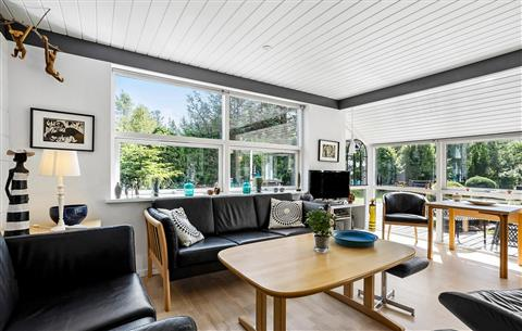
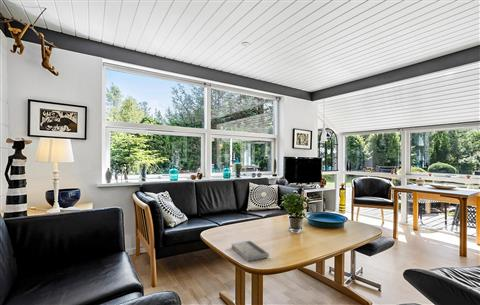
+ book [231,240,270,262]
